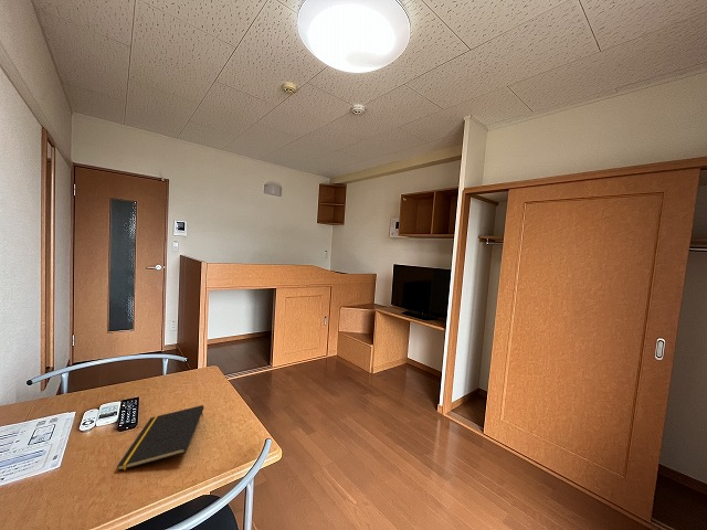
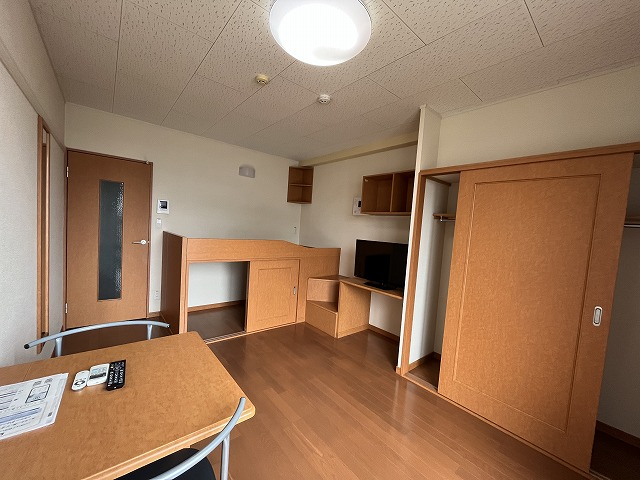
- notepad [116,404,204,473]
